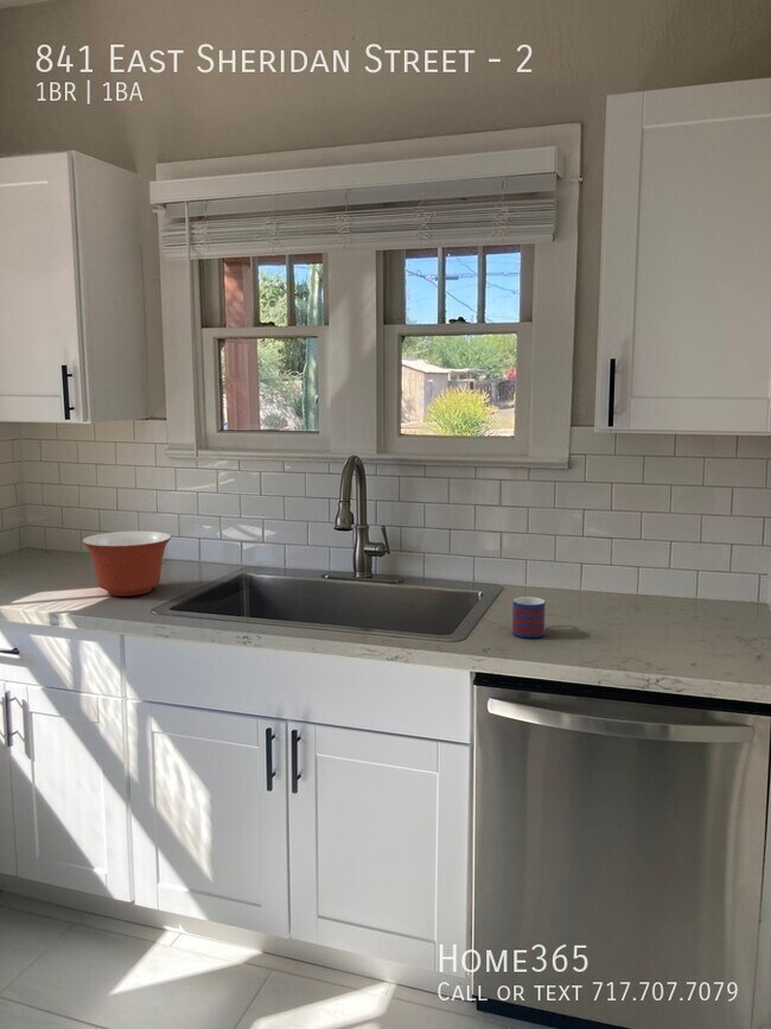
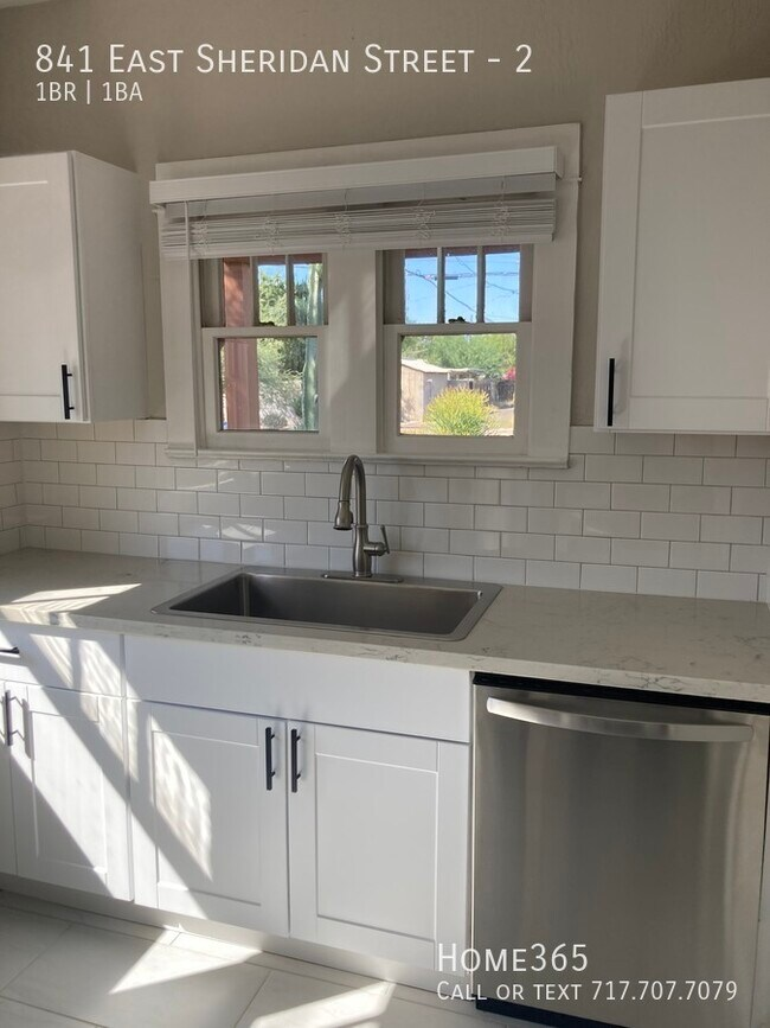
- mug [510,596,547,639]
- mixing bowl [81,531,173,597]
